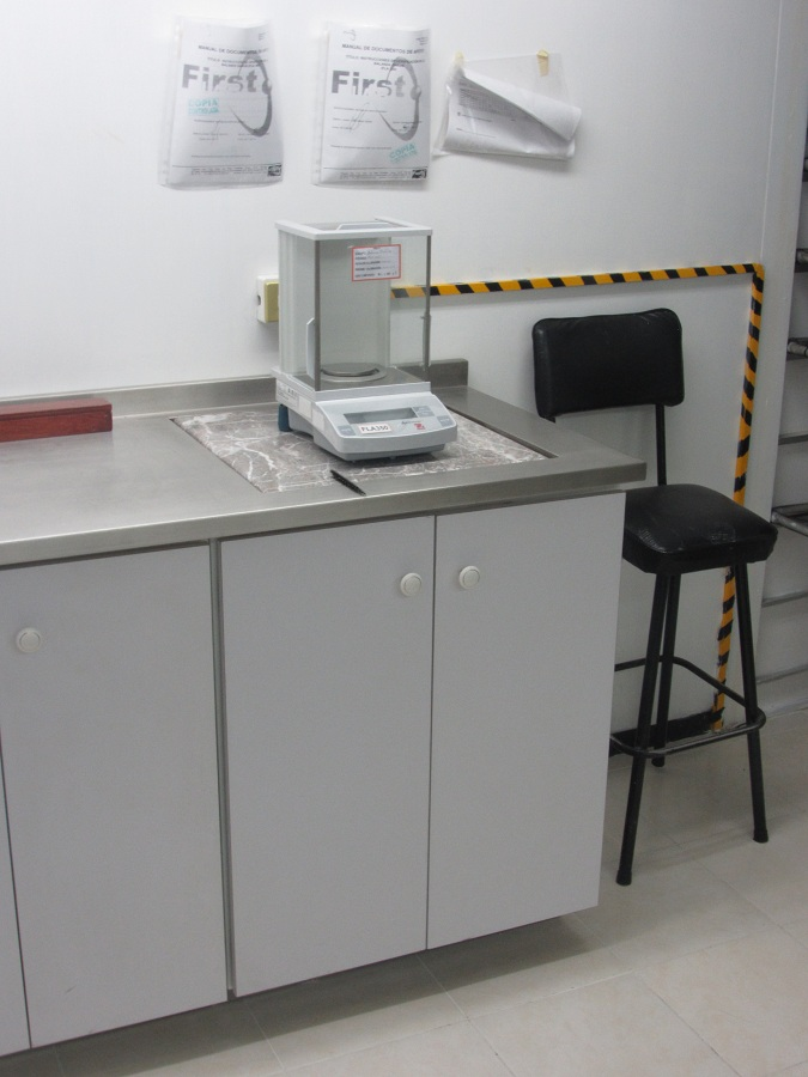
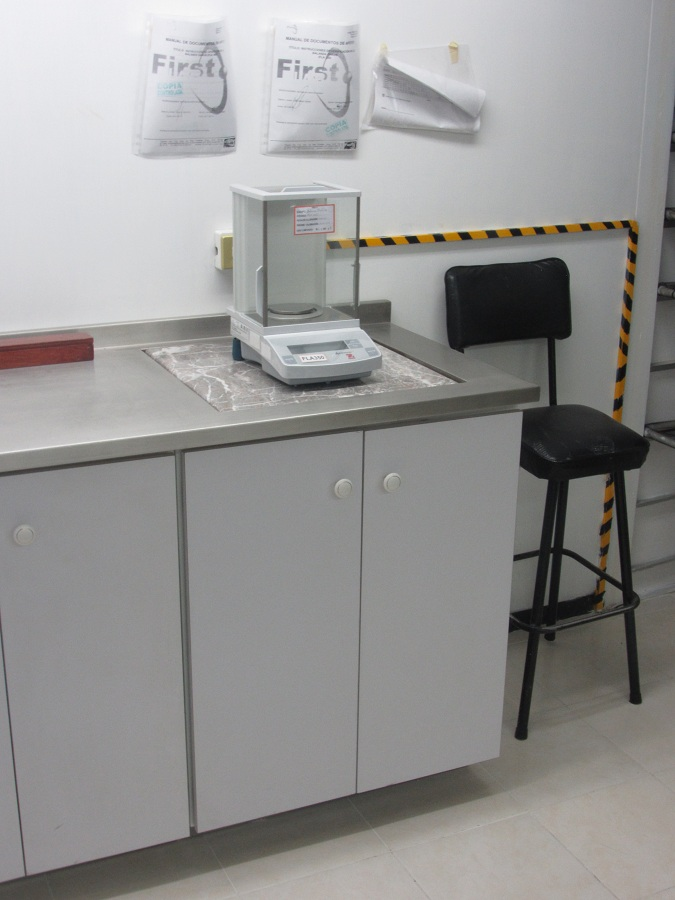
- pen [329,468,366,495]
